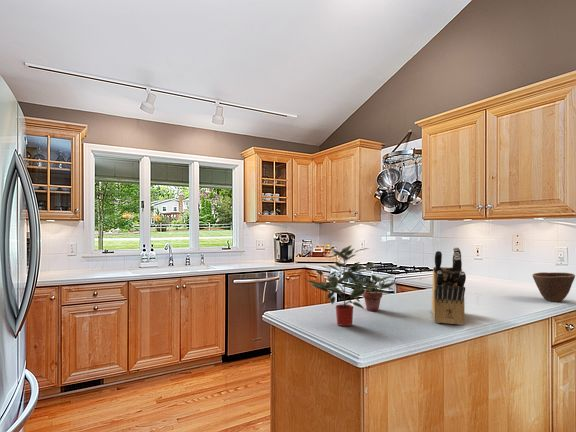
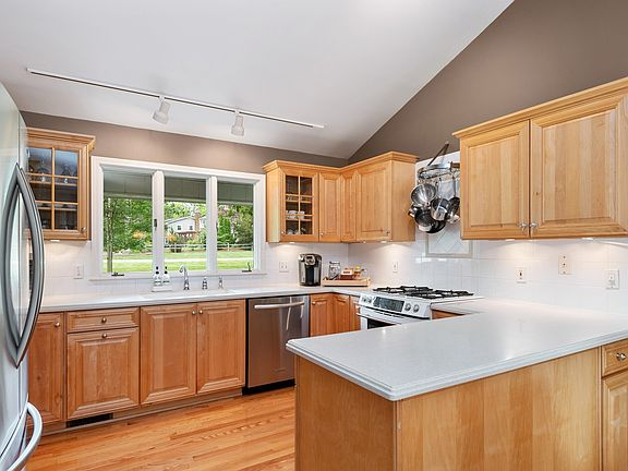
- knife block [431,246,467,326]
- potted succulent [362,284,383,312]
- bowl [532,271,576,303]
- potted plant [306,244,398,327]
